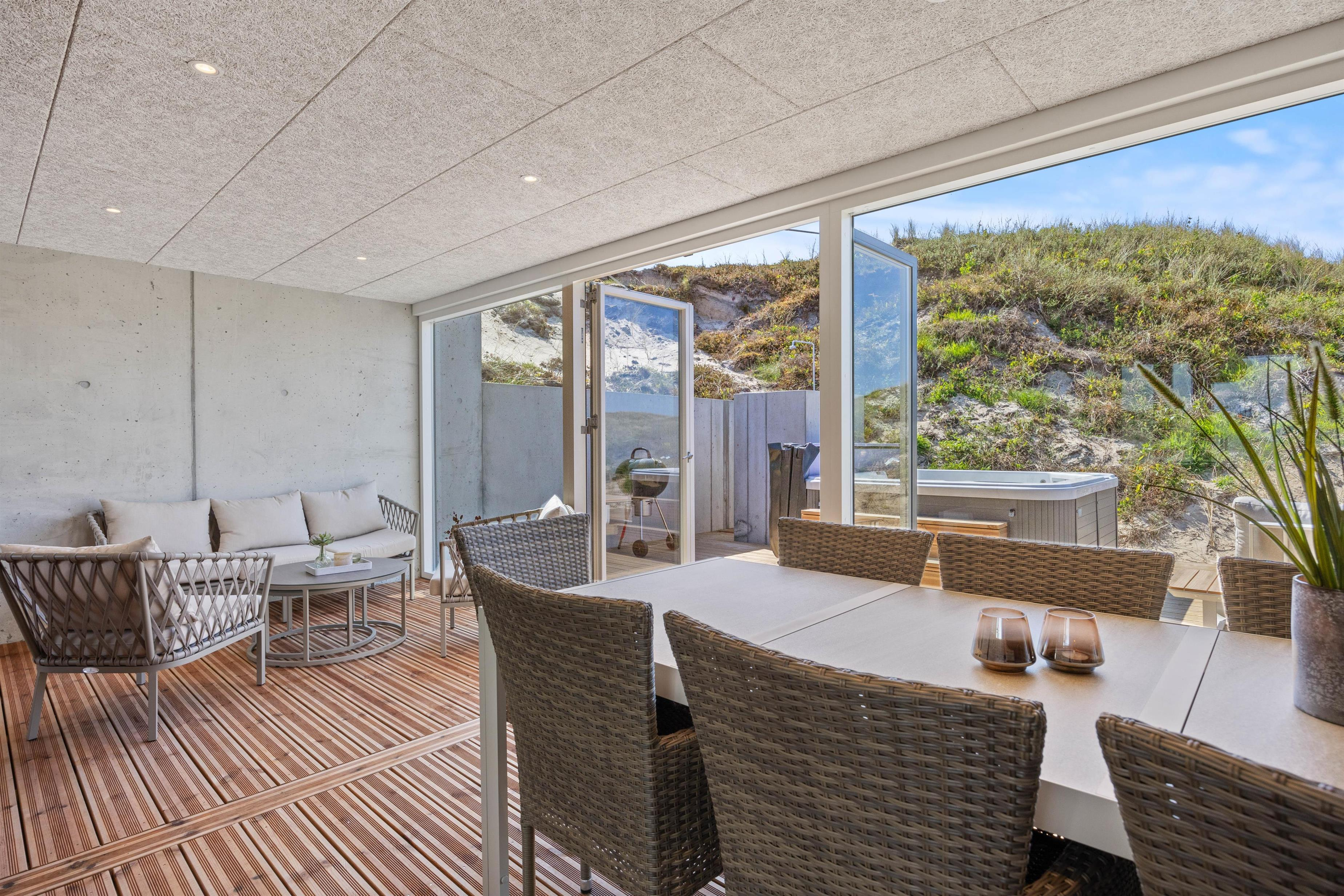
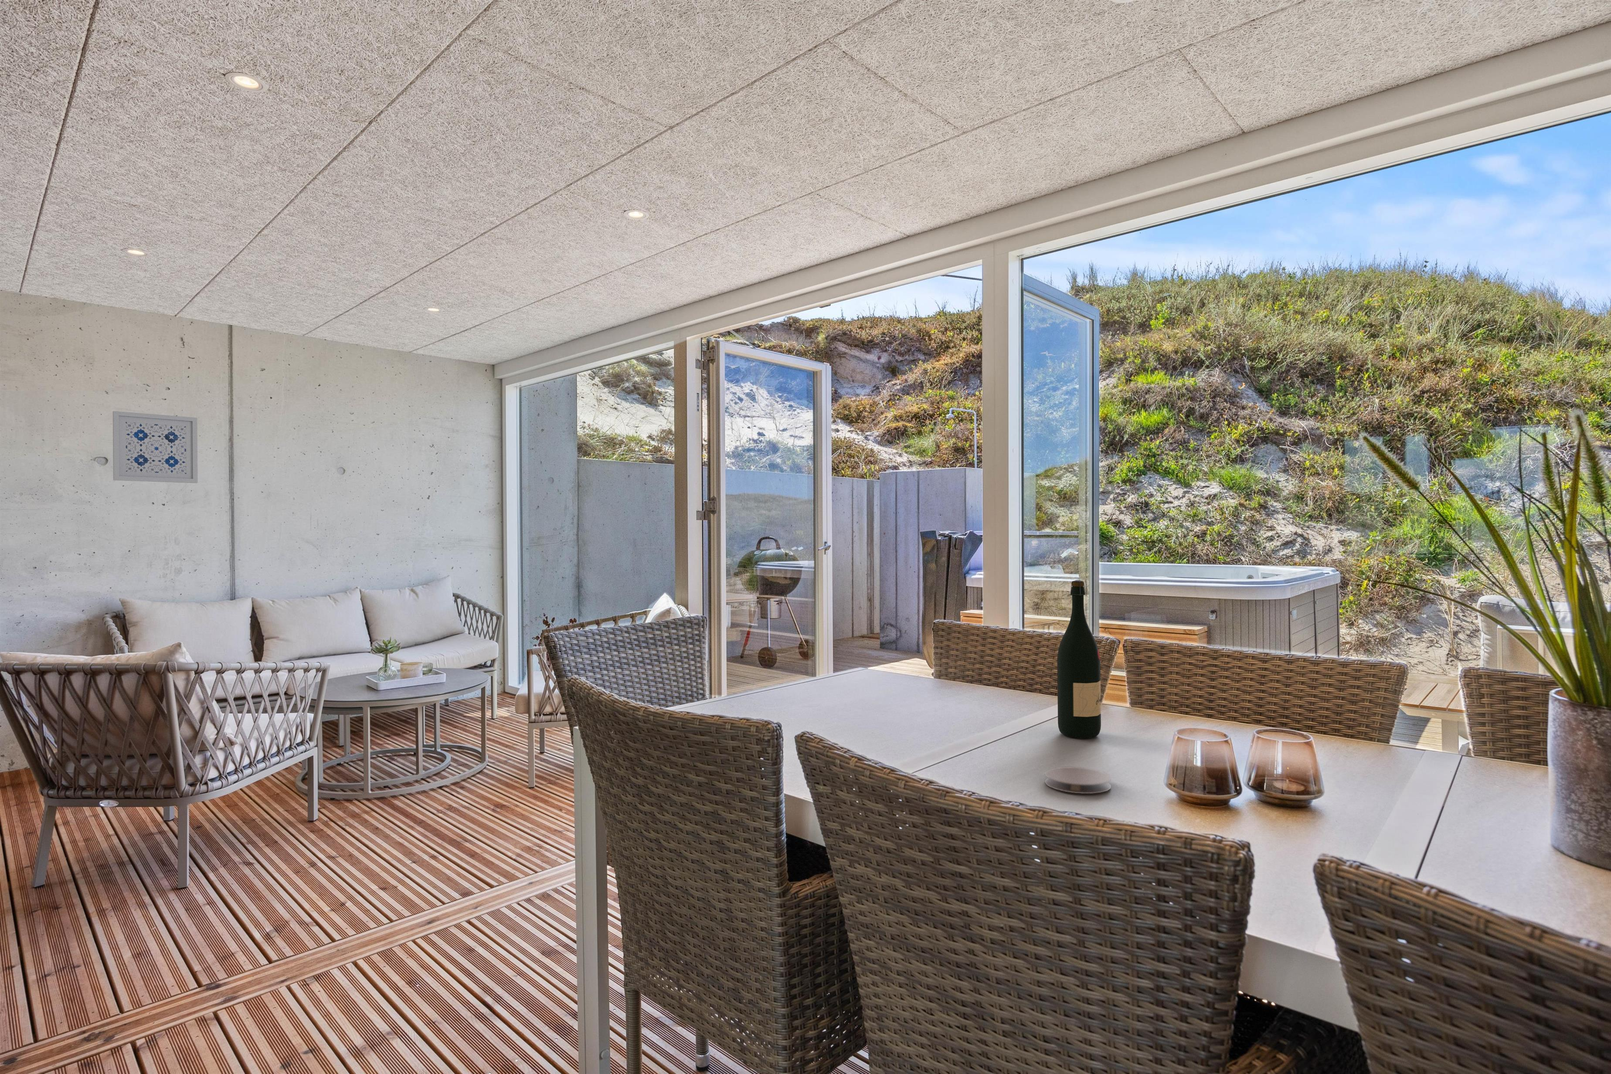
+ coaster [1044,767,1111,795]
+ wine bottle [1056,580,1102,738]
+ wall art [113,411,198,483]
